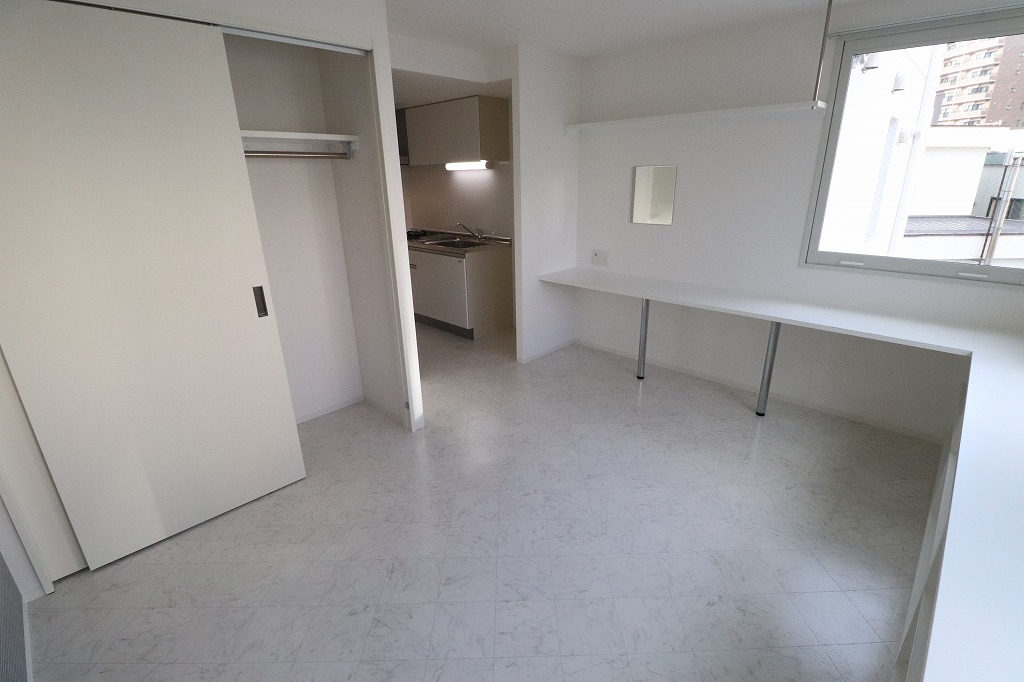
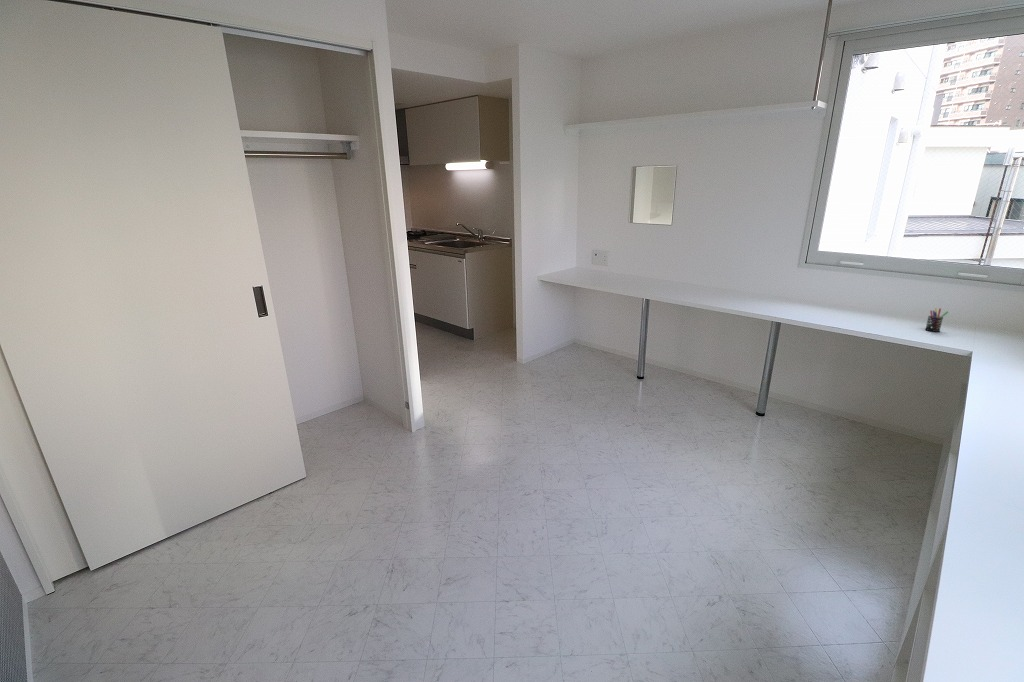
+ pen holder [924,307,949,333]
